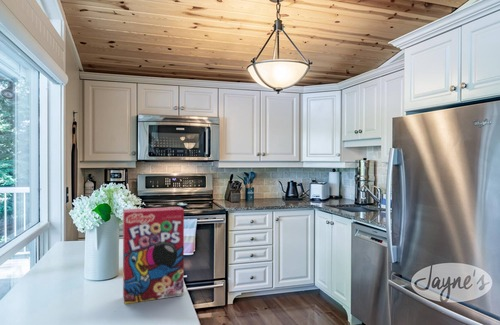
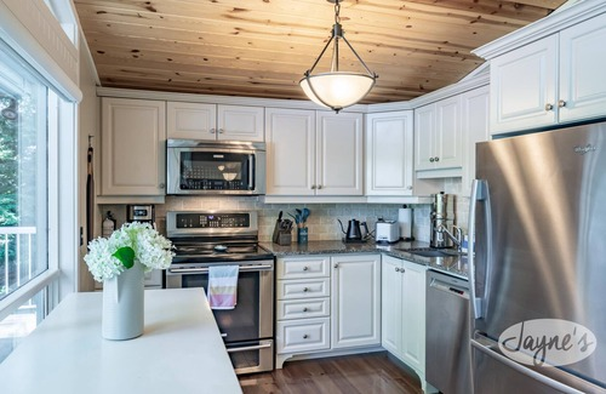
- cereal box [122,206,185,305]
